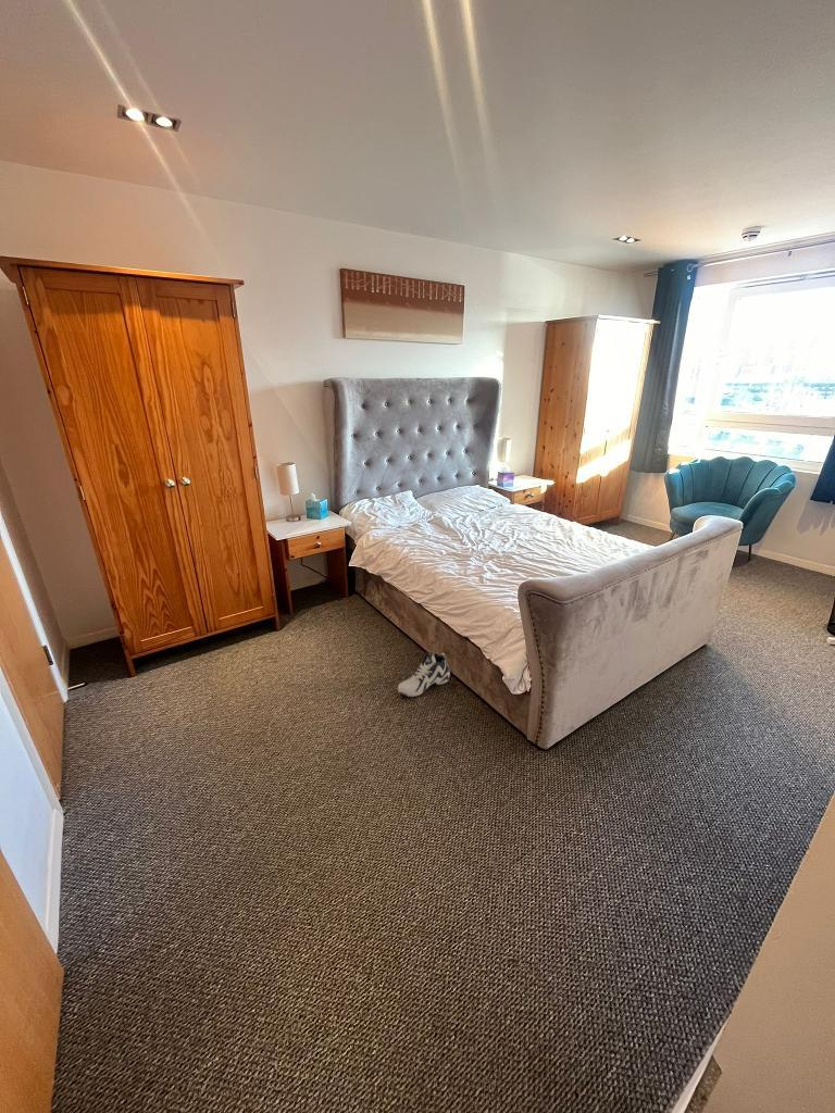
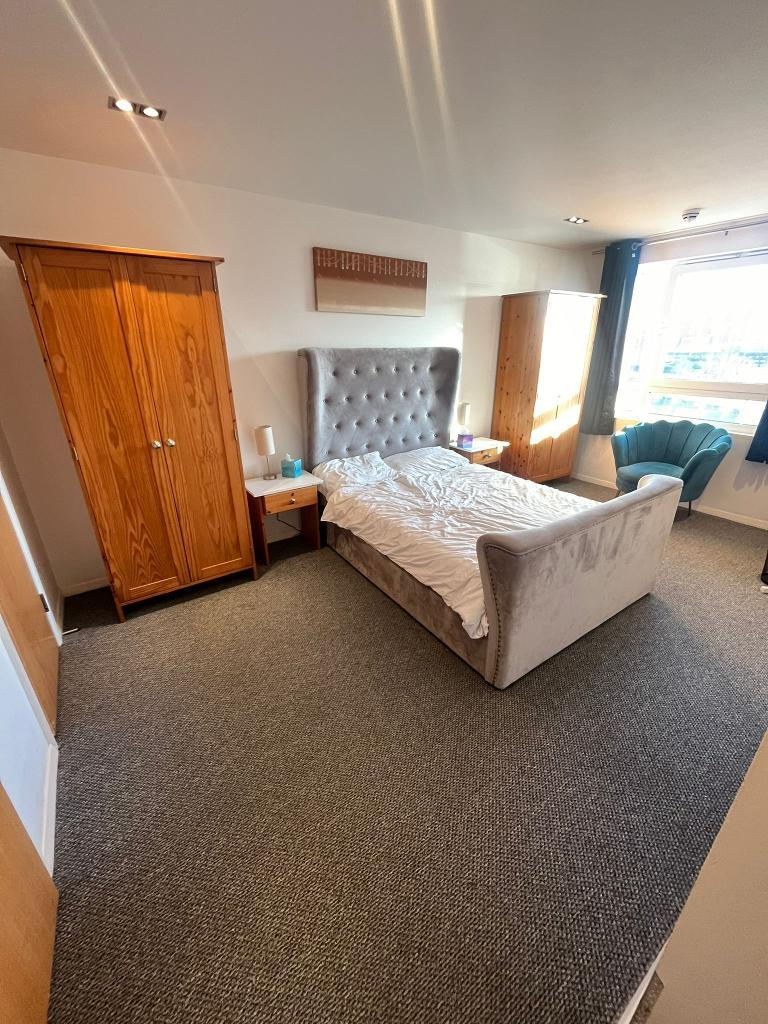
- sneaker [397,650,451,698]
